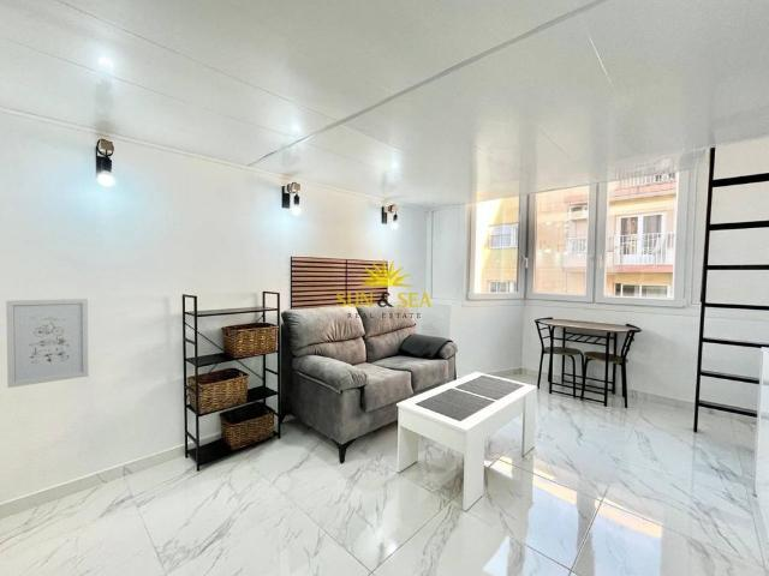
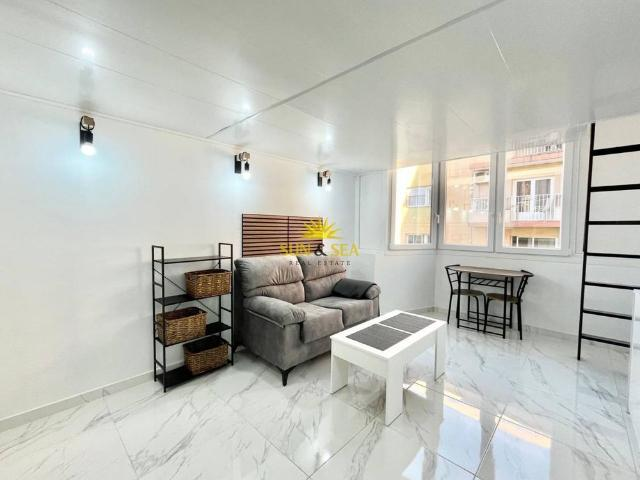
- wall art [5,298,89,389]
